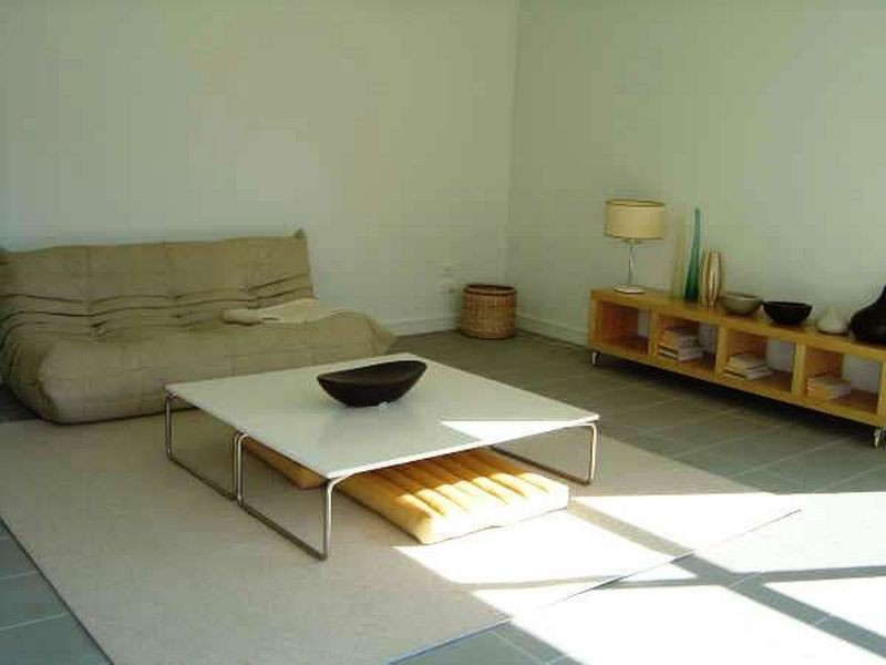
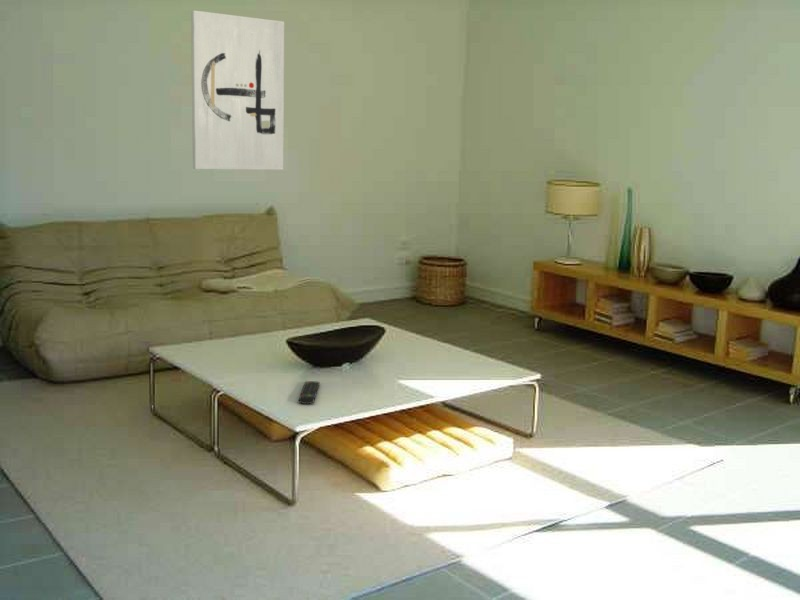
+ wall art [190,9,285,171]
+ remote control [297,380,321,405]
